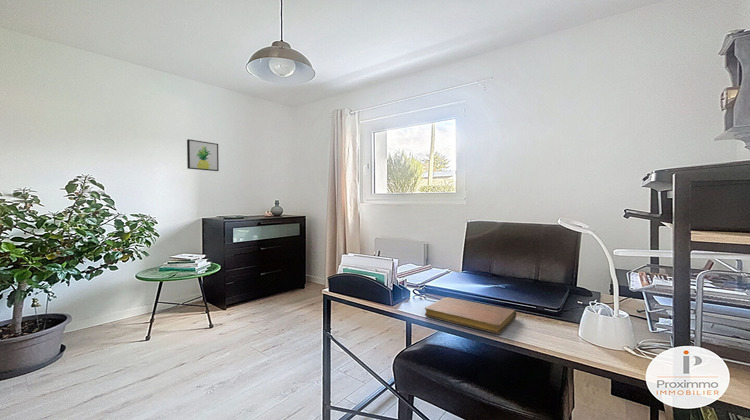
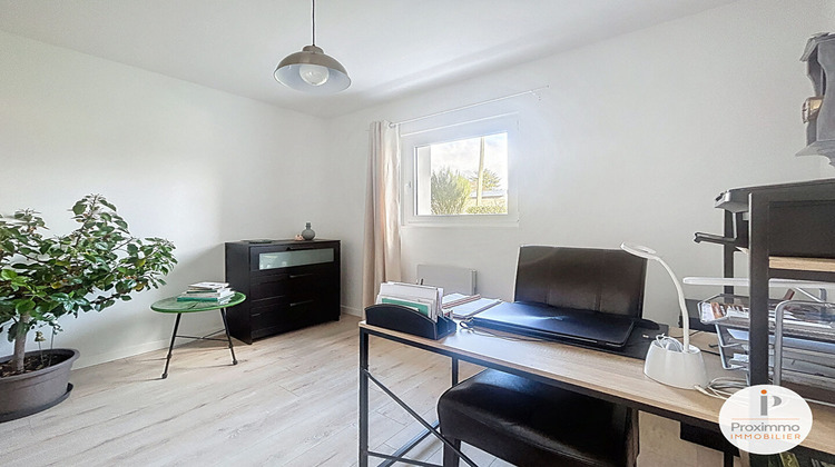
- notebook [424,296,517,335]
- wall art [186,138,220,172]
